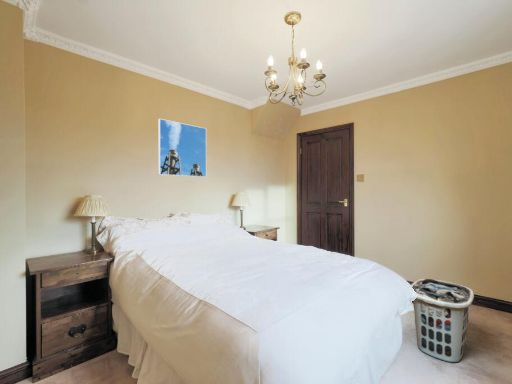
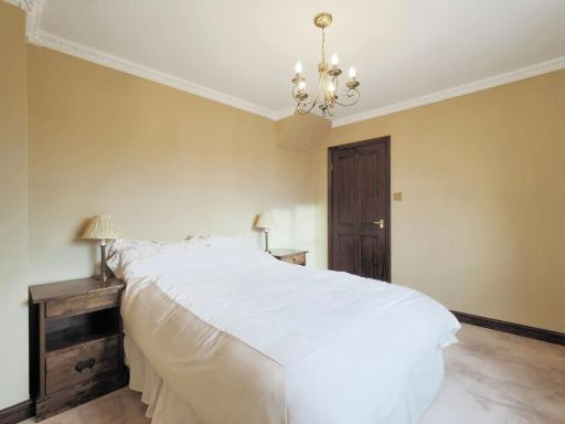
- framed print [157,118,207,178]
- clothes hamper [410,278,475,364]
